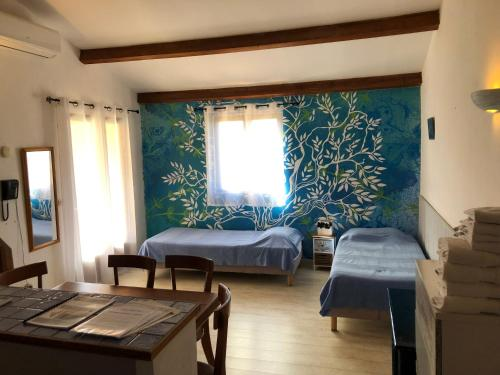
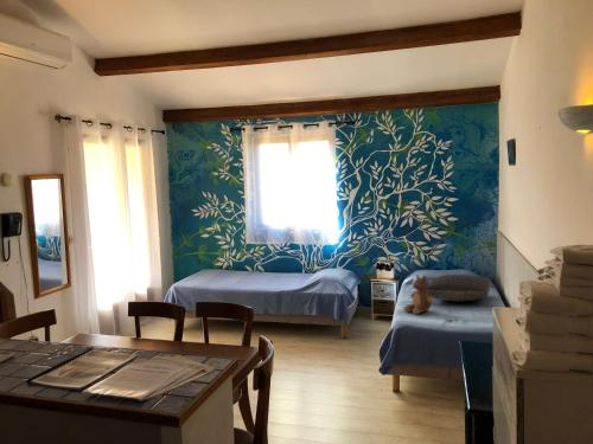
+ pillow [426,274,492,303]
+ teddy bear [402,274,434,315]
